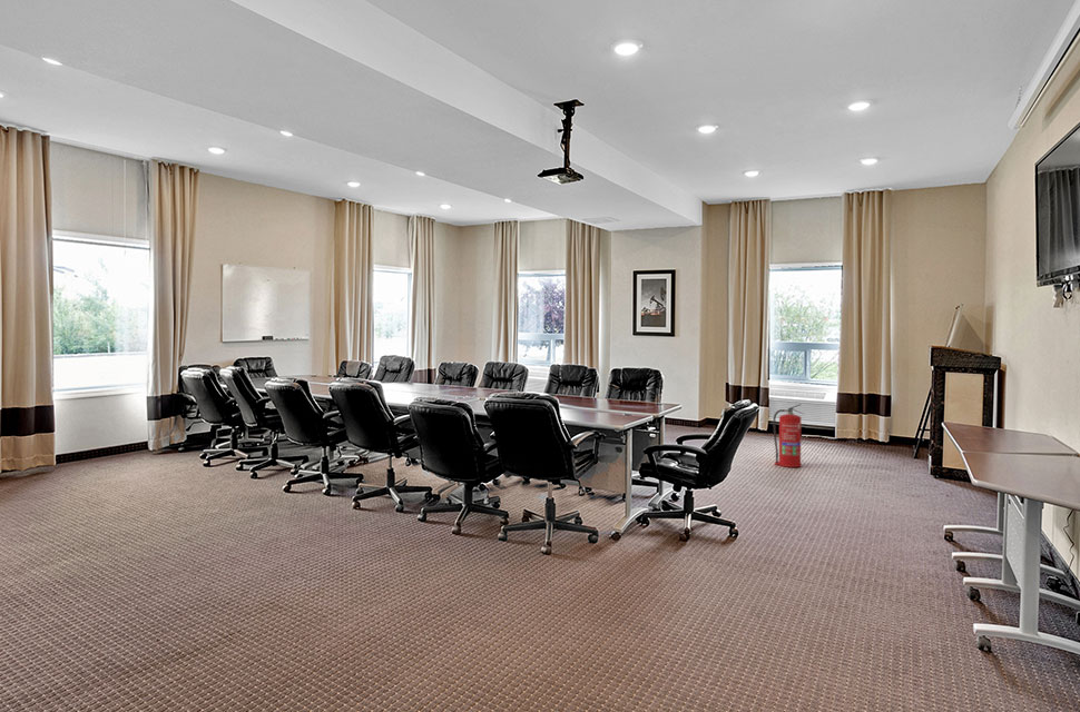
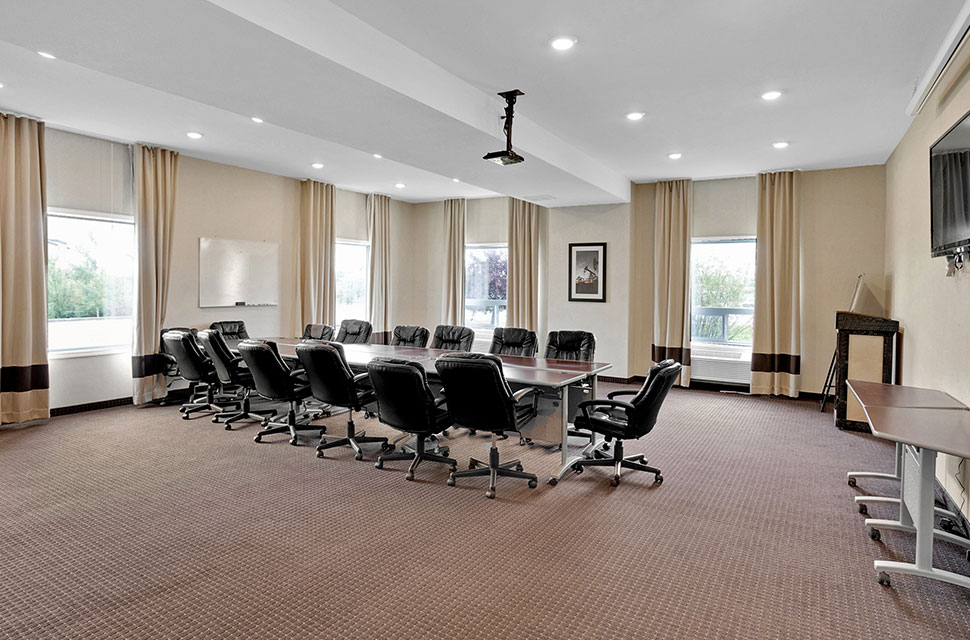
- fire extinguisher [773,404,804,468]
